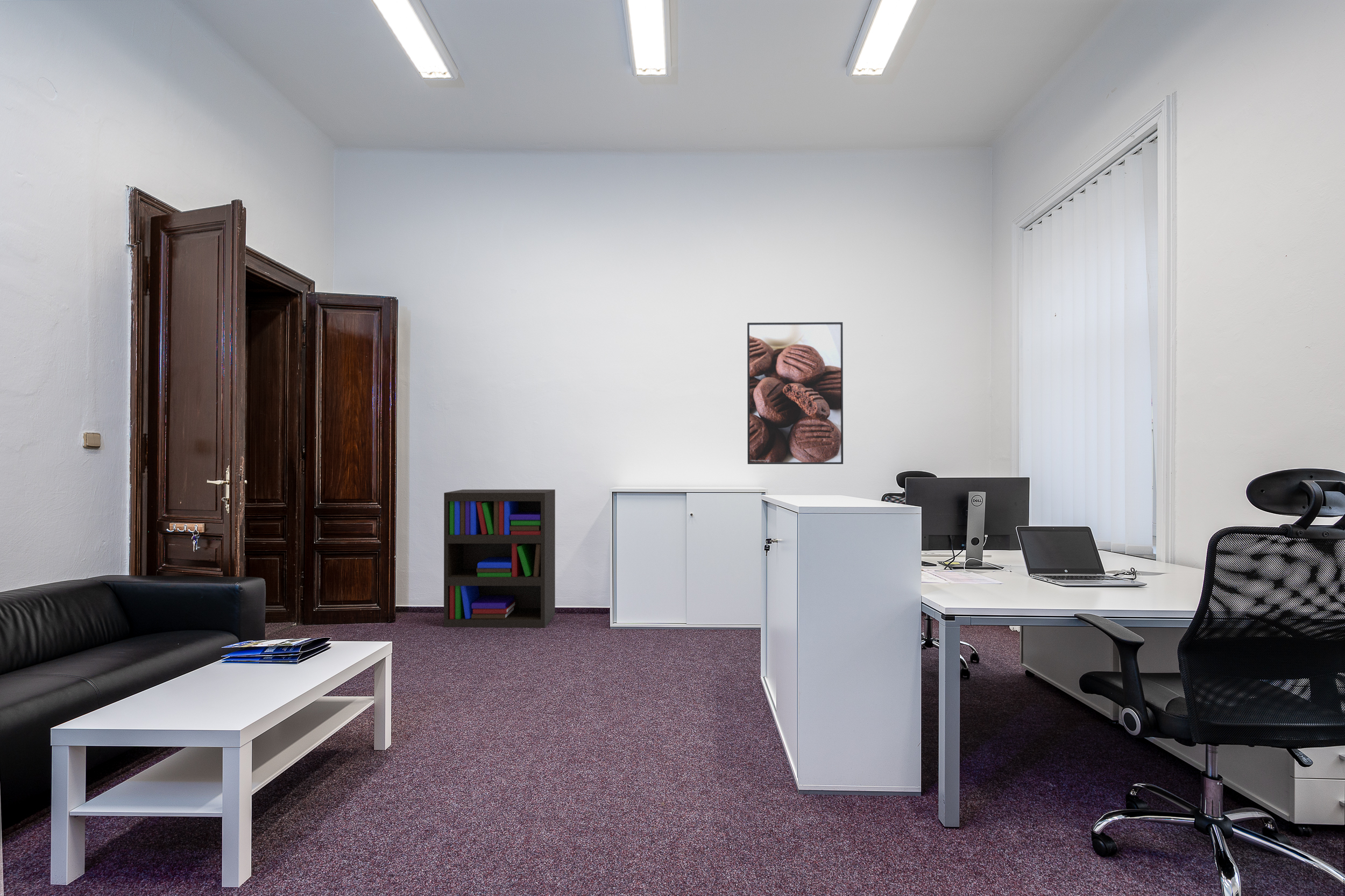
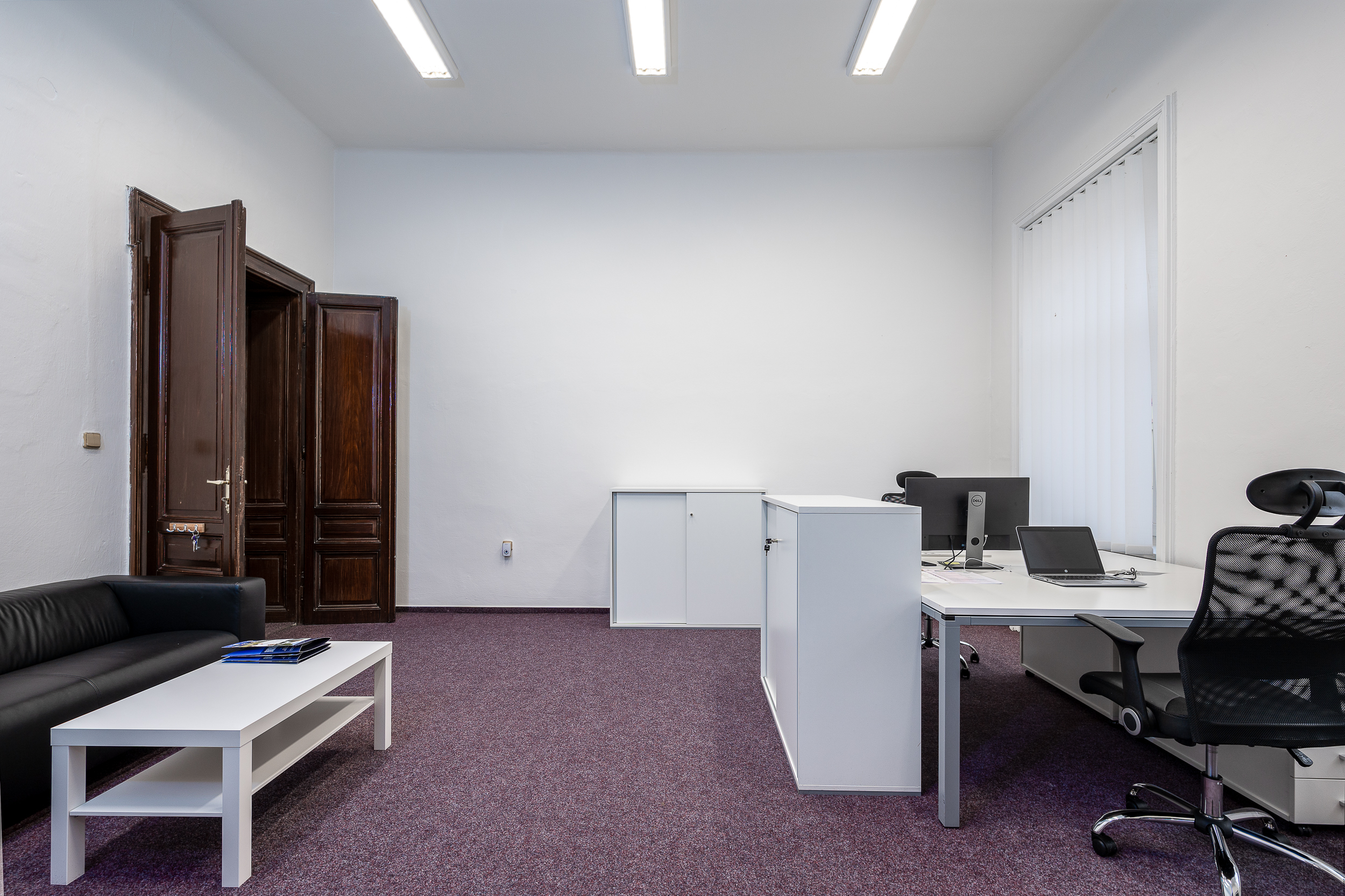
- bookshelf [443,489,556,629]
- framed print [747,322,844,465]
